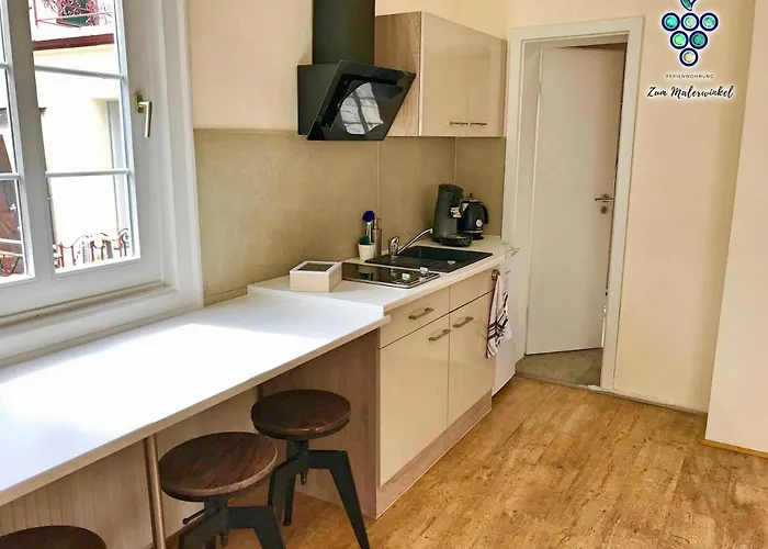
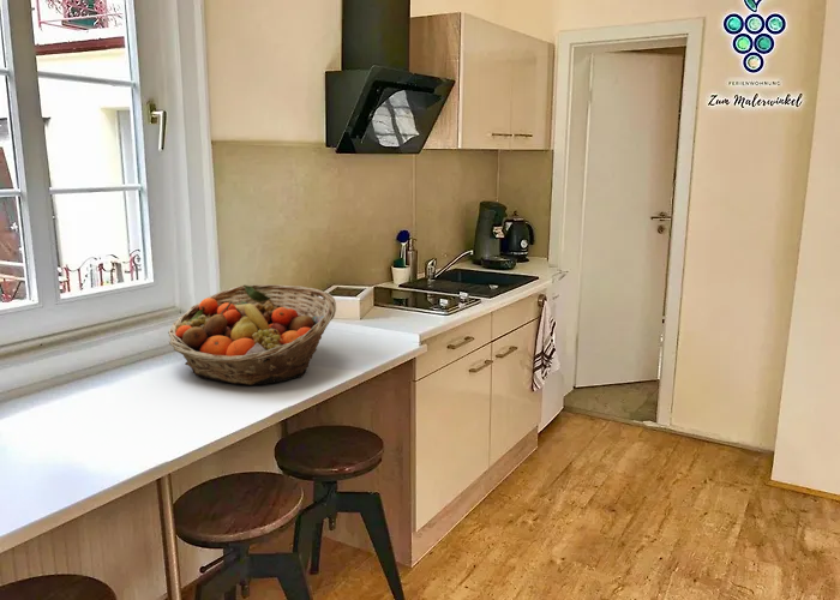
+ fruit basket [167,283,337,386]
